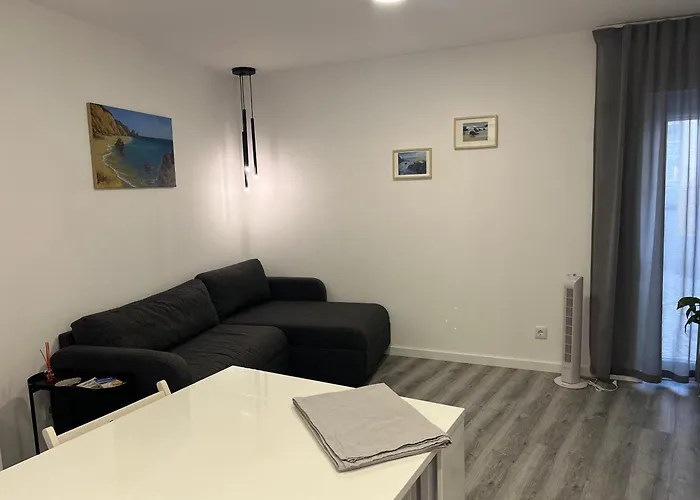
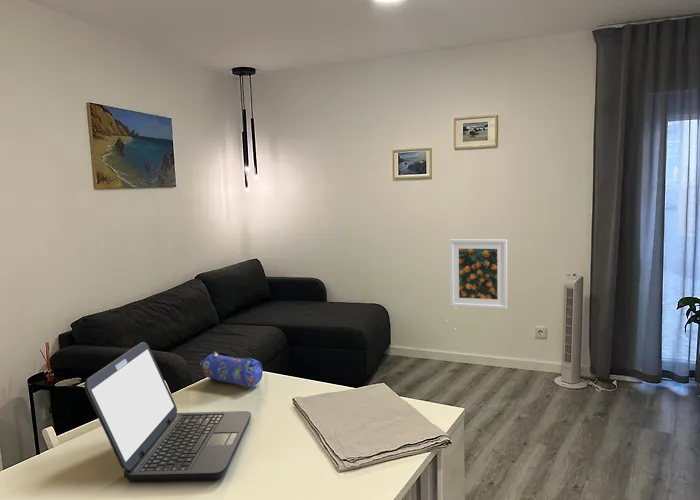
+ laptop [84,341,252,483]
+ pencil case [199,351,264,387]
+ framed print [449,238,508,310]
